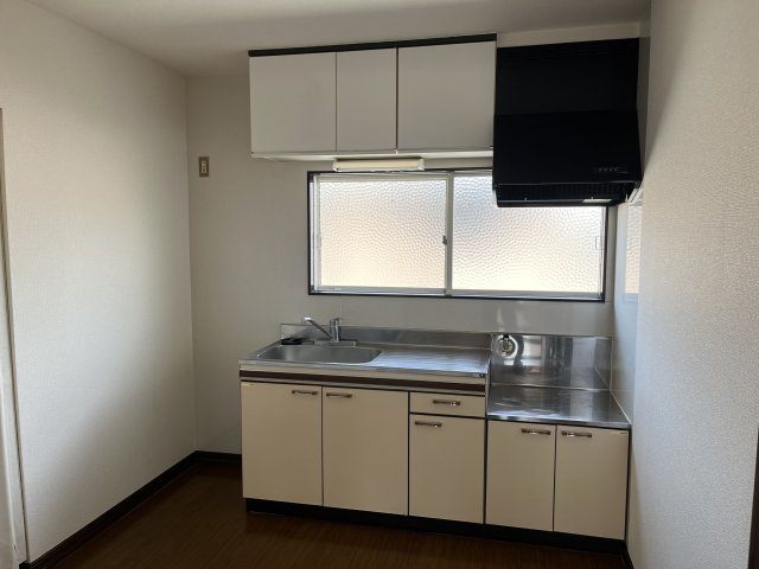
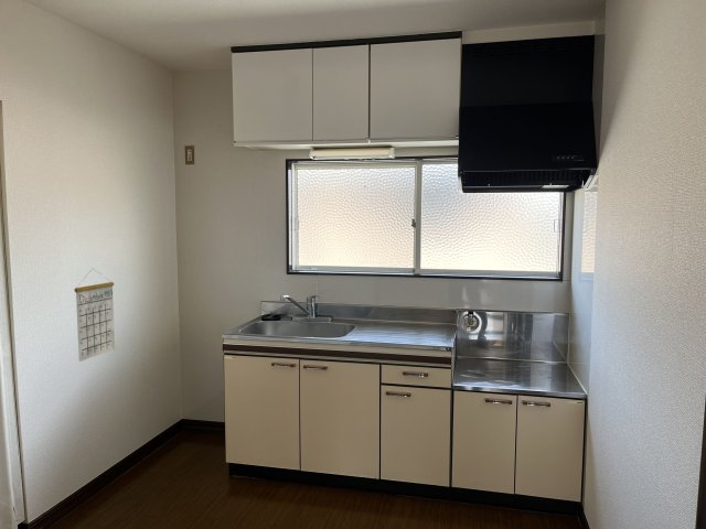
+ calendar [73,268,116,363]
